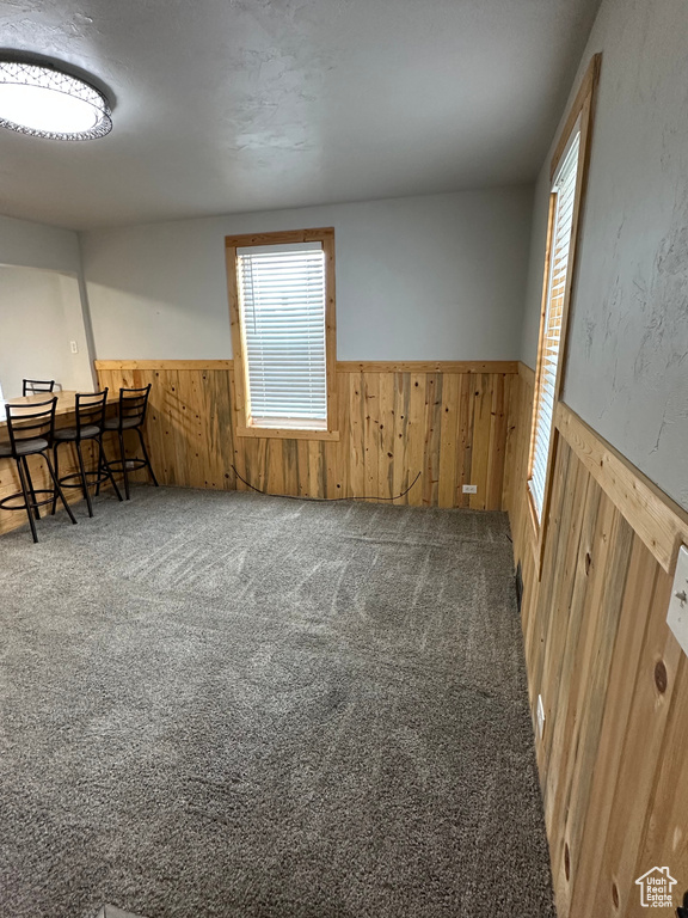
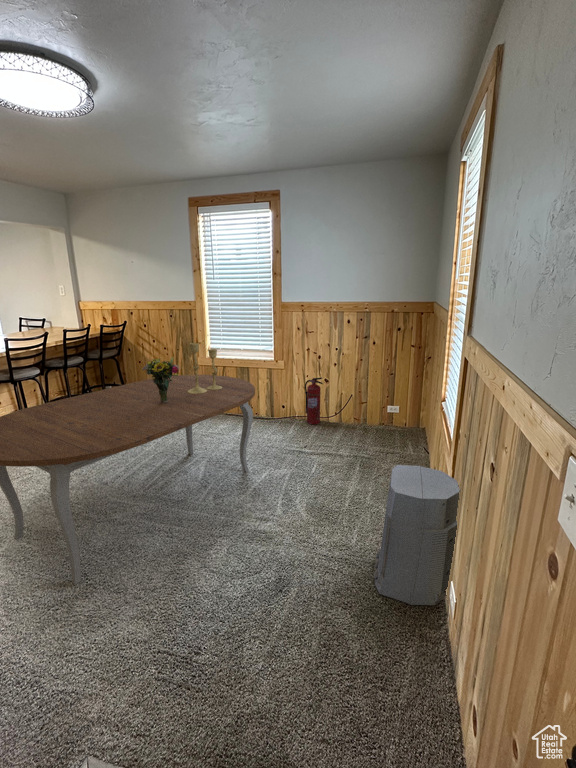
+ dining table [0,374,256,585]
+ candlestick [188,342,222,394]
+ air purifier [373,464,461,606]
+ fire extinguisher [304,377,324,425]
+ bouquet [142,356,181,408]
